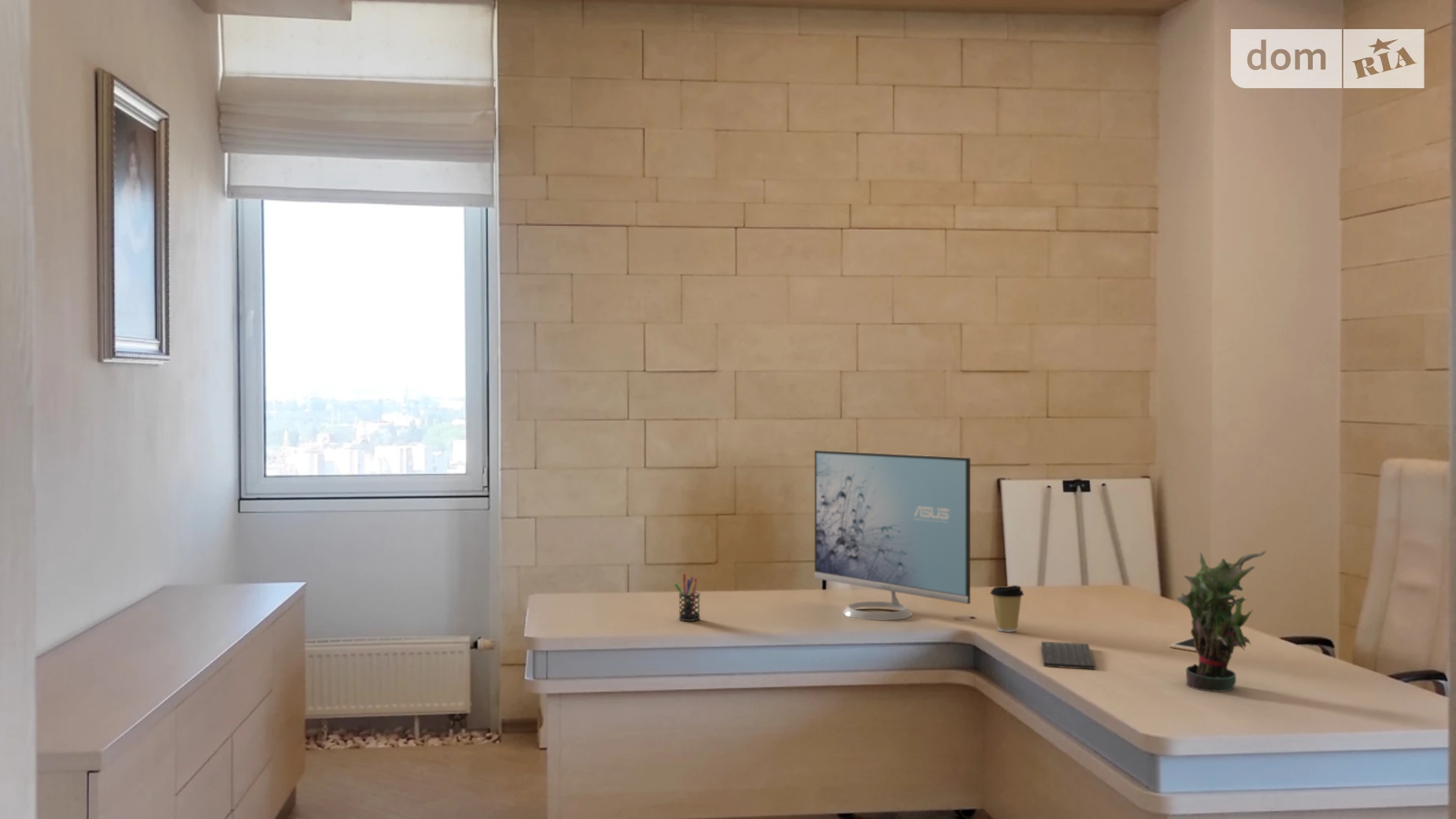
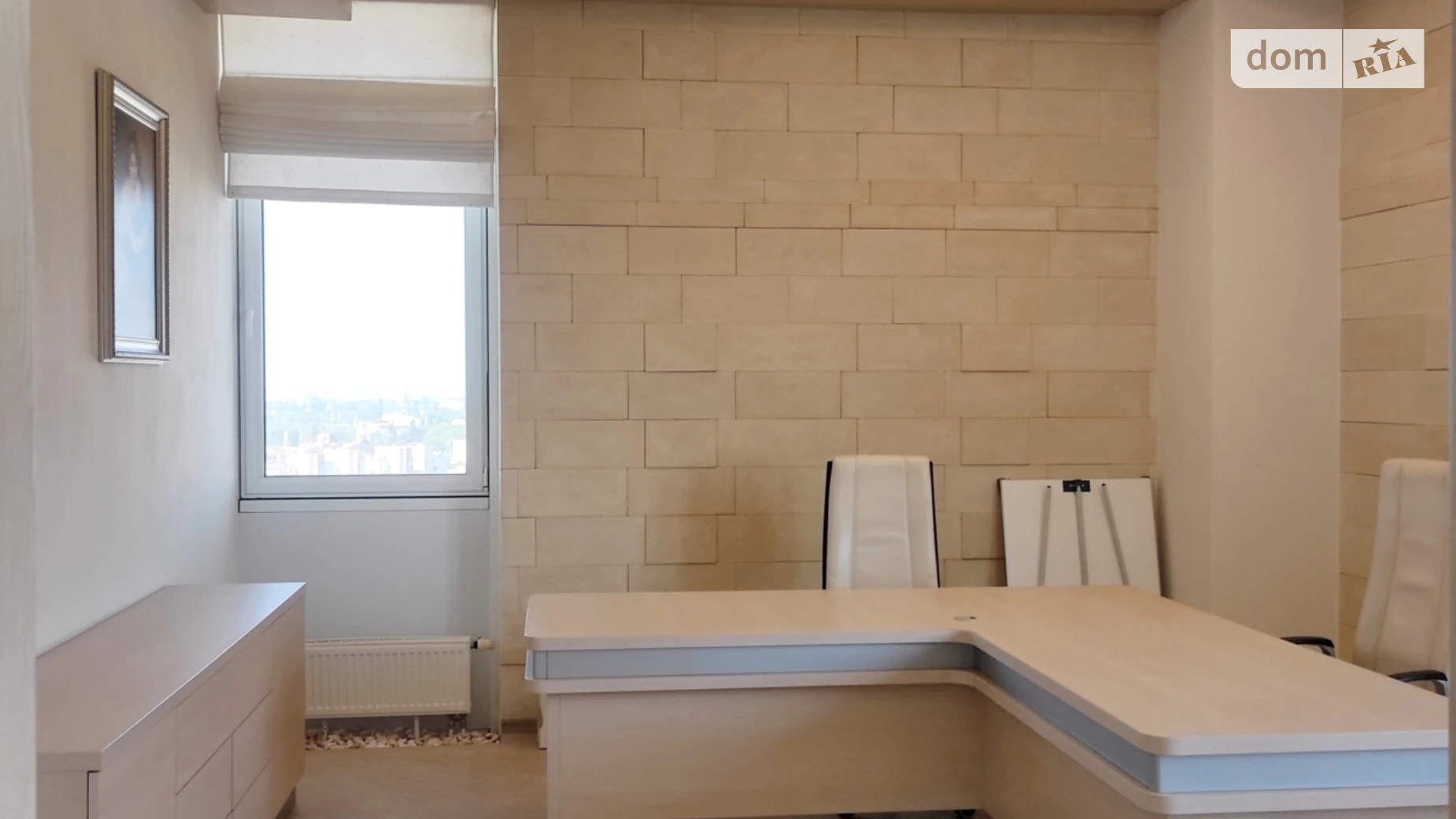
- keyboard [1040,641,1096,670]
- cell phone [1170,637,1197,653]
- monitor [814,450,971,621]
- potted plant [1176,550,1267,692]
- pen holder [674,573,701,622]
- coffee cup [989,584,1025,632]
